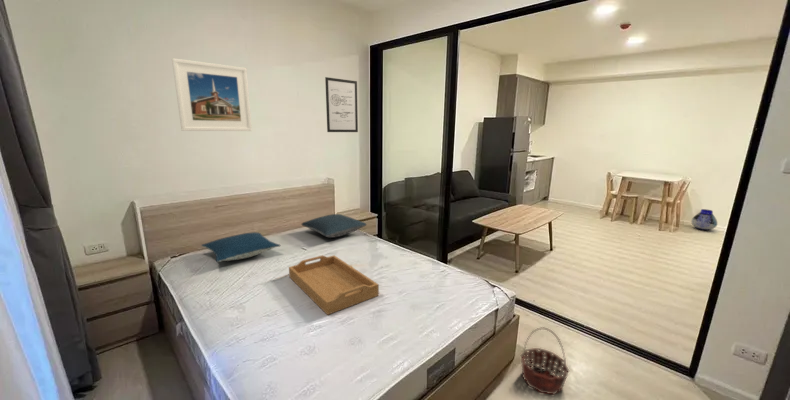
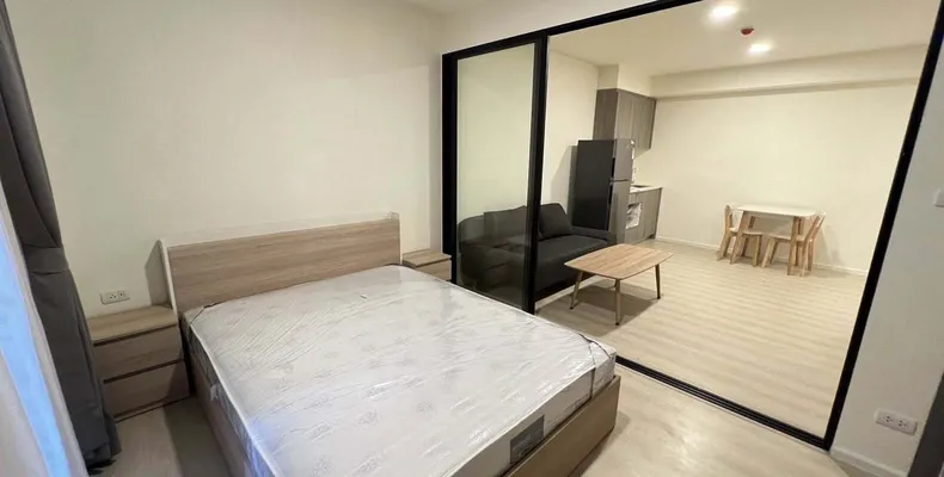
- pillow [200,231,281,263]
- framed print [171,57,253,132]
- serving tray [288,254,380,316]
- vase [690,208,718,231]
- wall art [324,76,359,133]
- basket [520,326,570,396]
- pillow [301,213,367,239]
